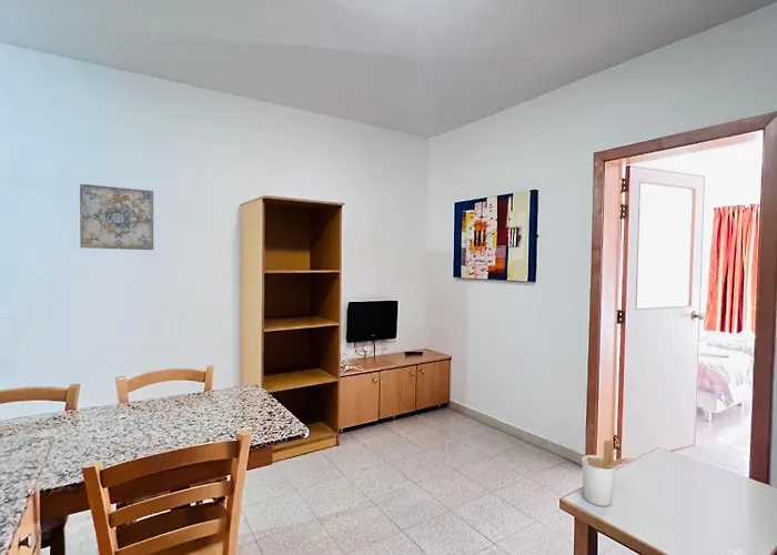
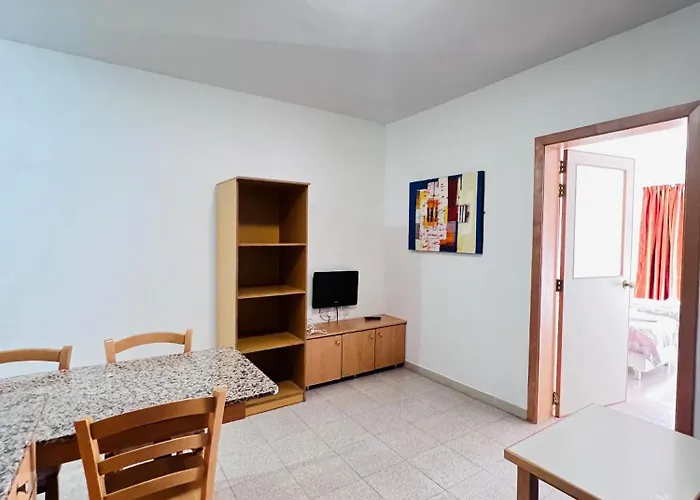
- utensil holder [581,440,635,507]
- wall art [79,183,154,251]
